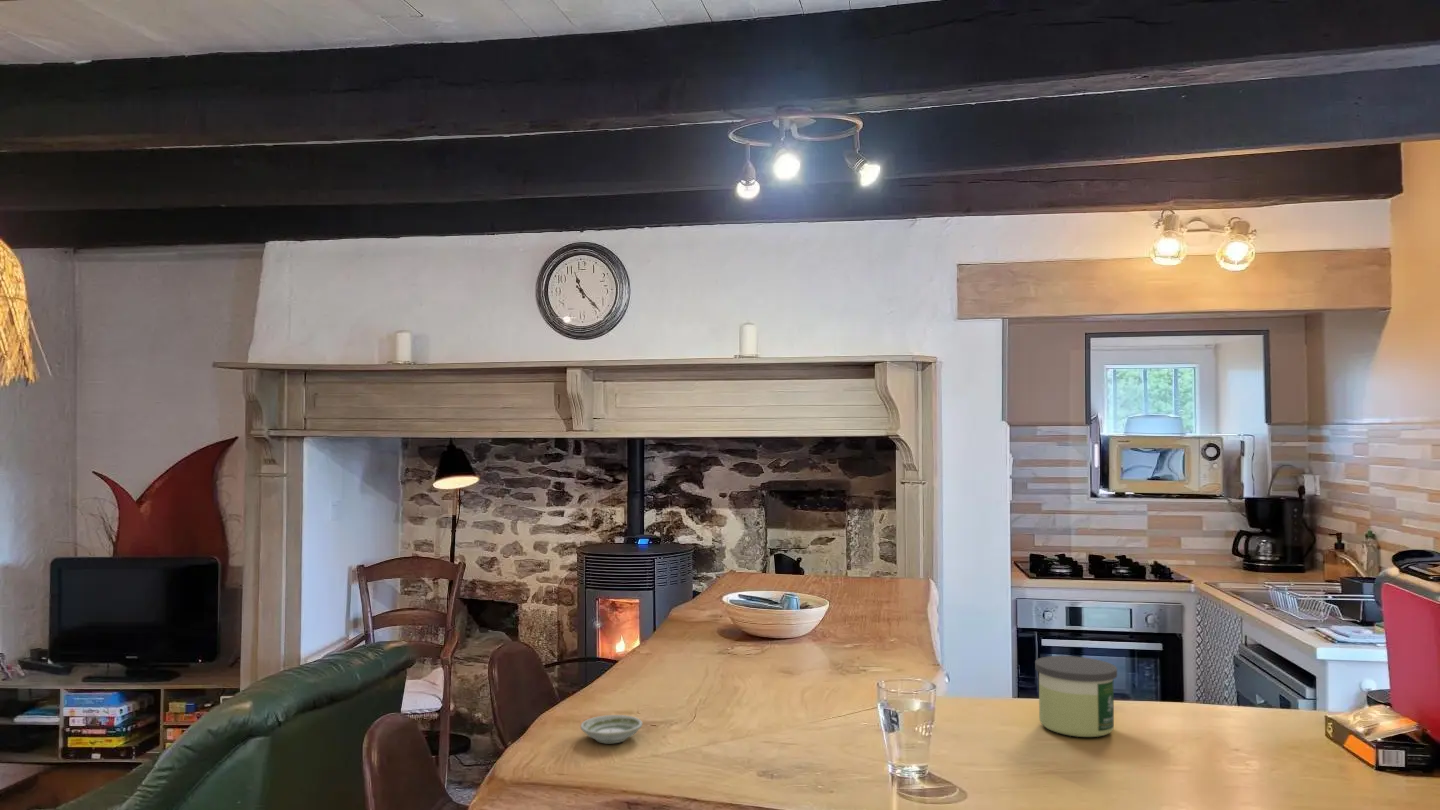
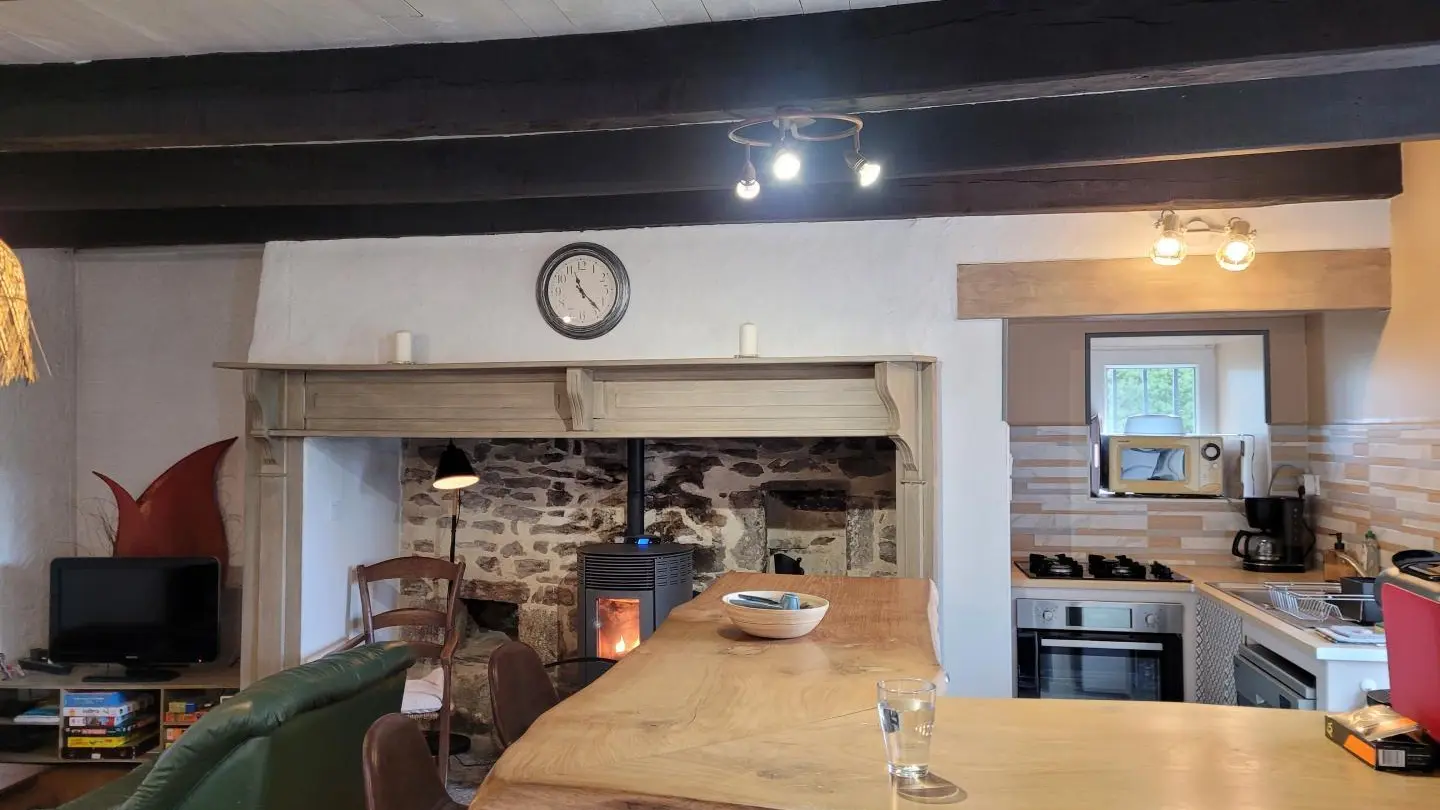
- saucer [580,714,643,744]
- candle [1034,655,1118,738]
